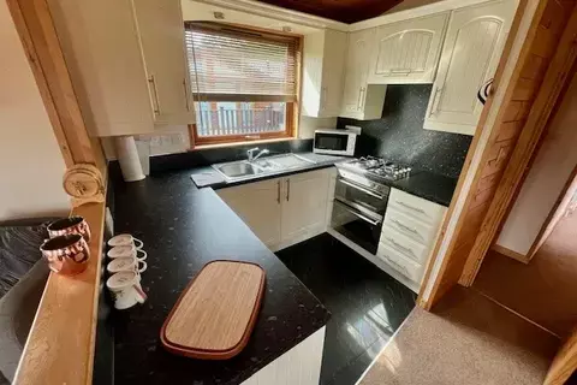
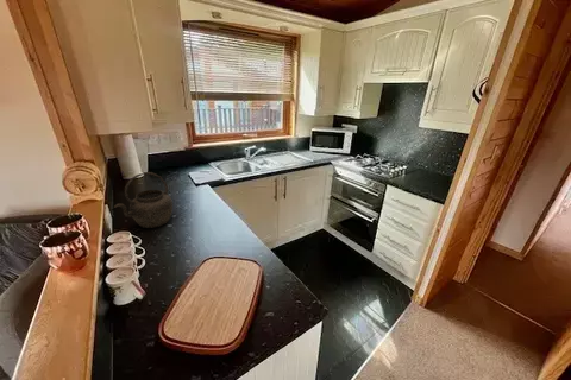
+ kettle [113,171,174,229]
